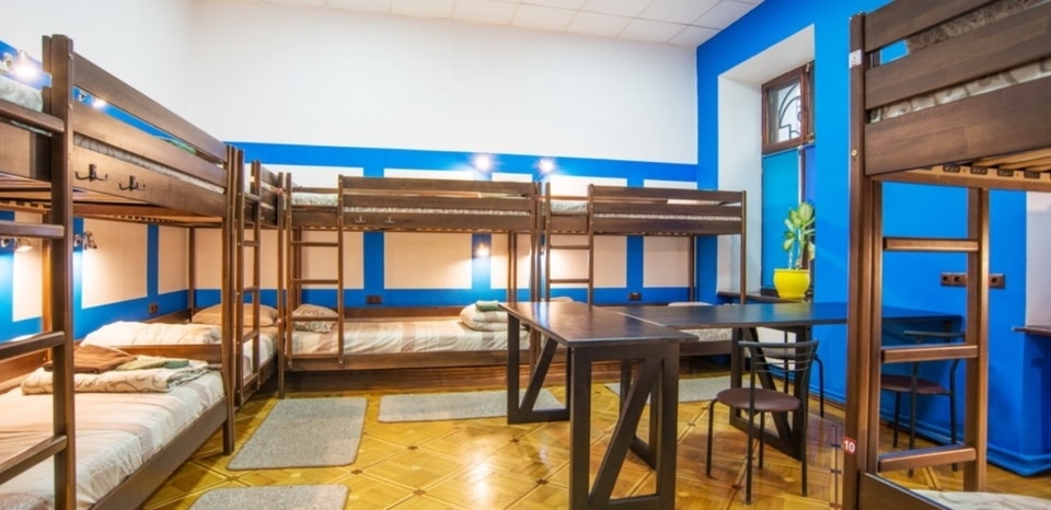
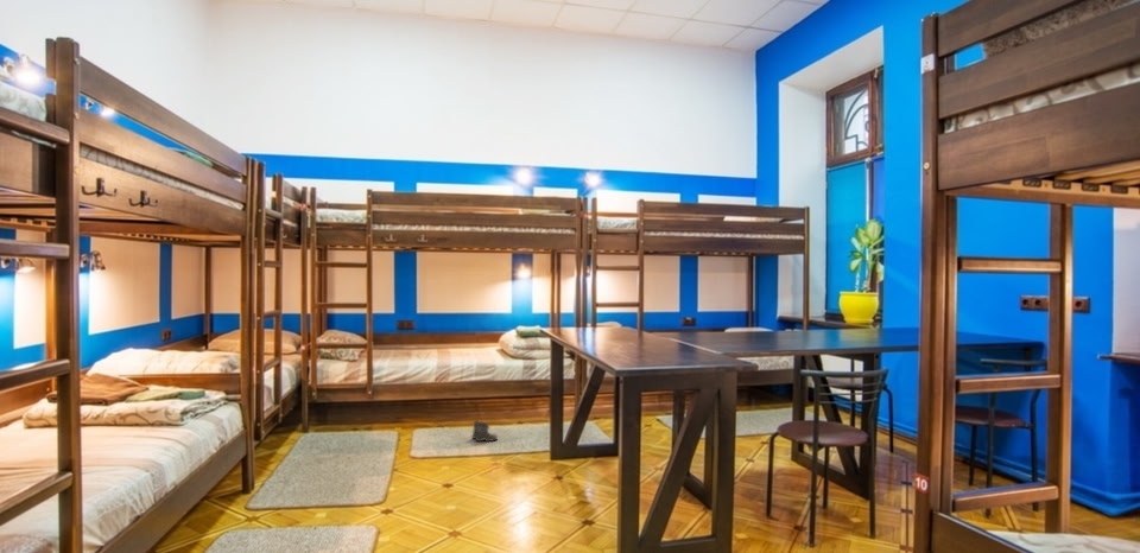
+ boots [471,419,499,444]
